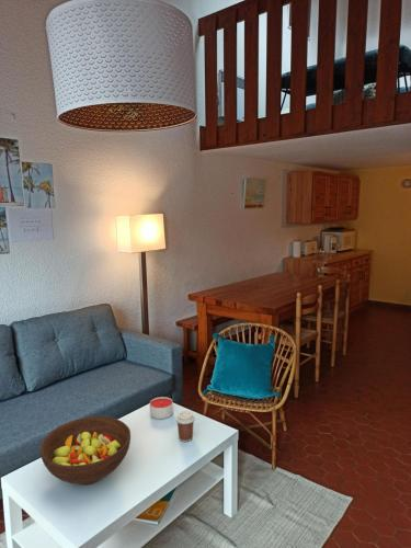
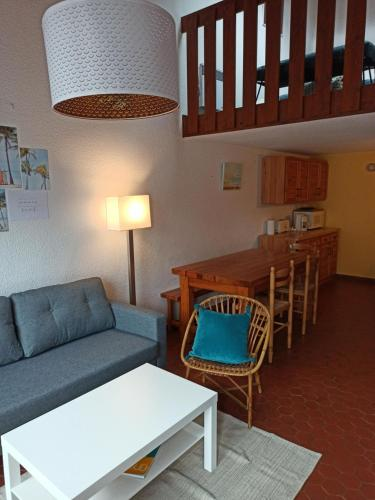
- coffee cup [174,410,196,443]
- fruit bowl [39,415,132,486]
- candle [149,396,174,420]
